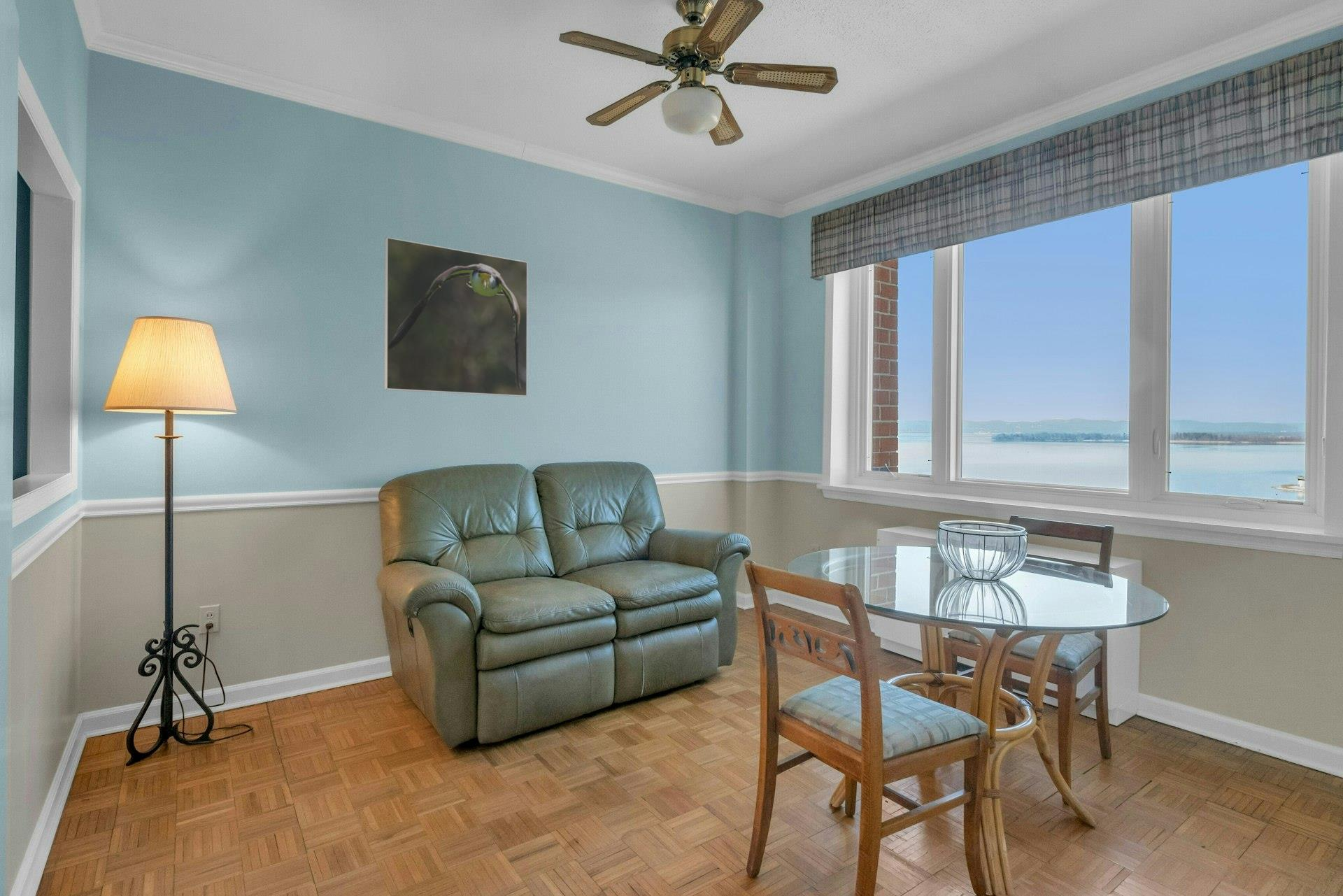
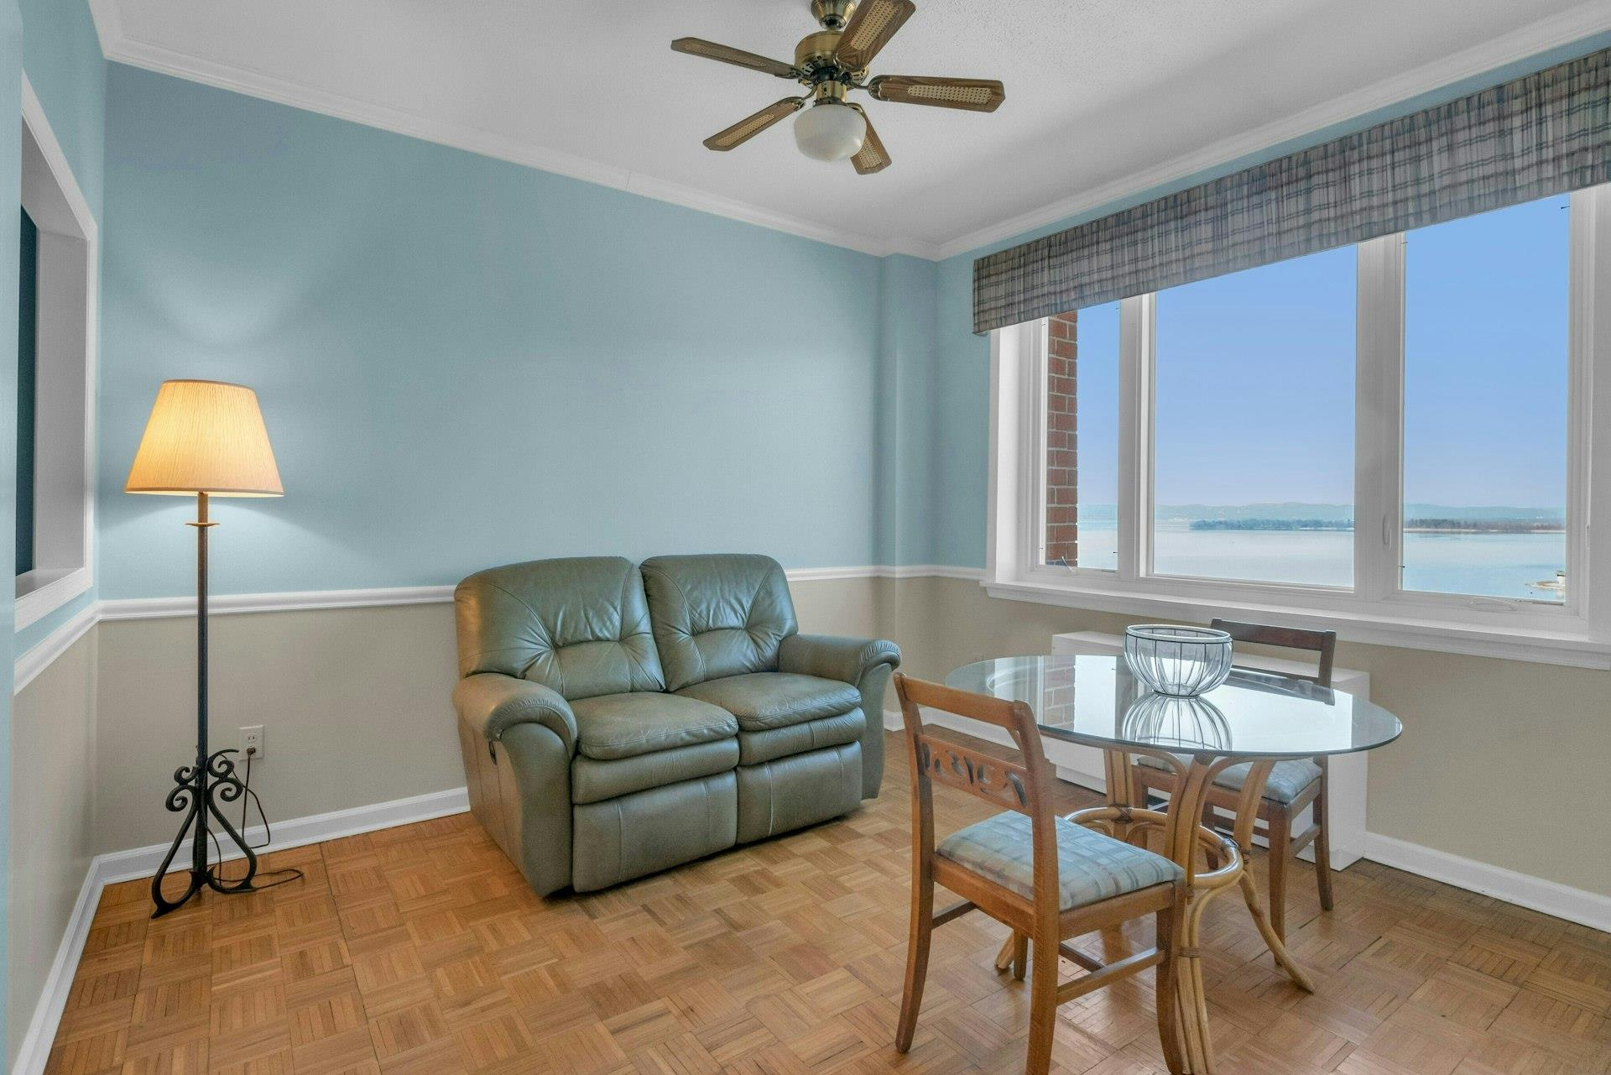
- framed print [384,236,528,397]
